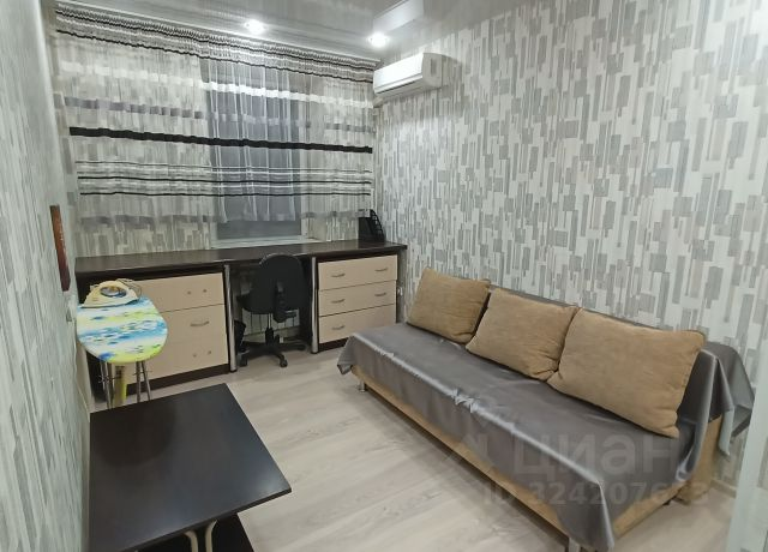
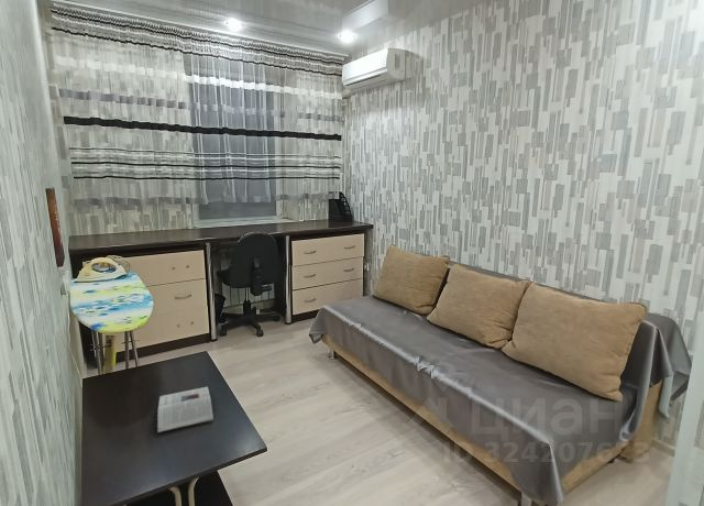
+ magazine [156,386,215,433]
